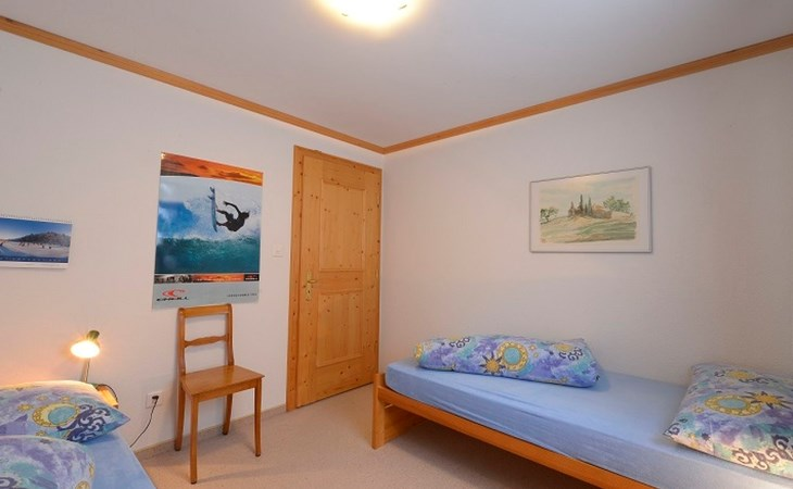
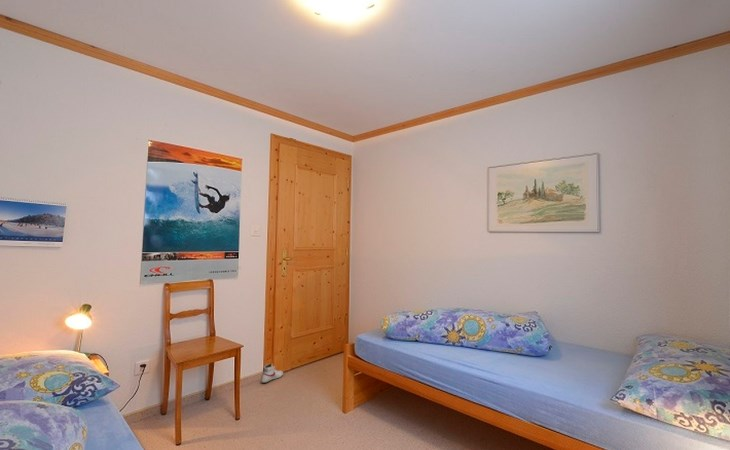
+ shoe [260,362,284,384]
